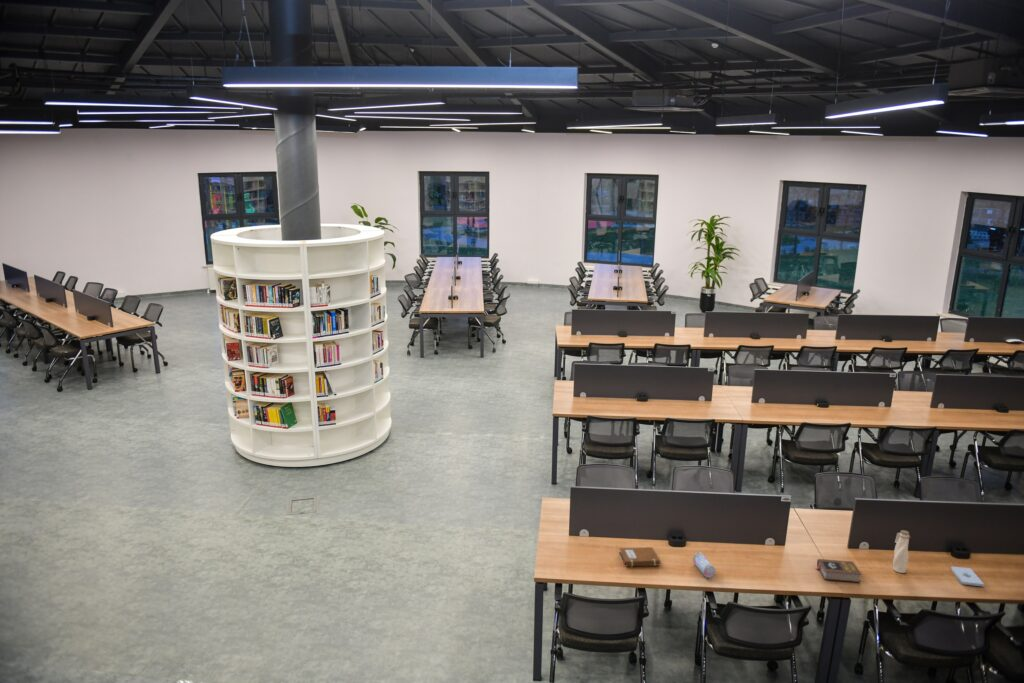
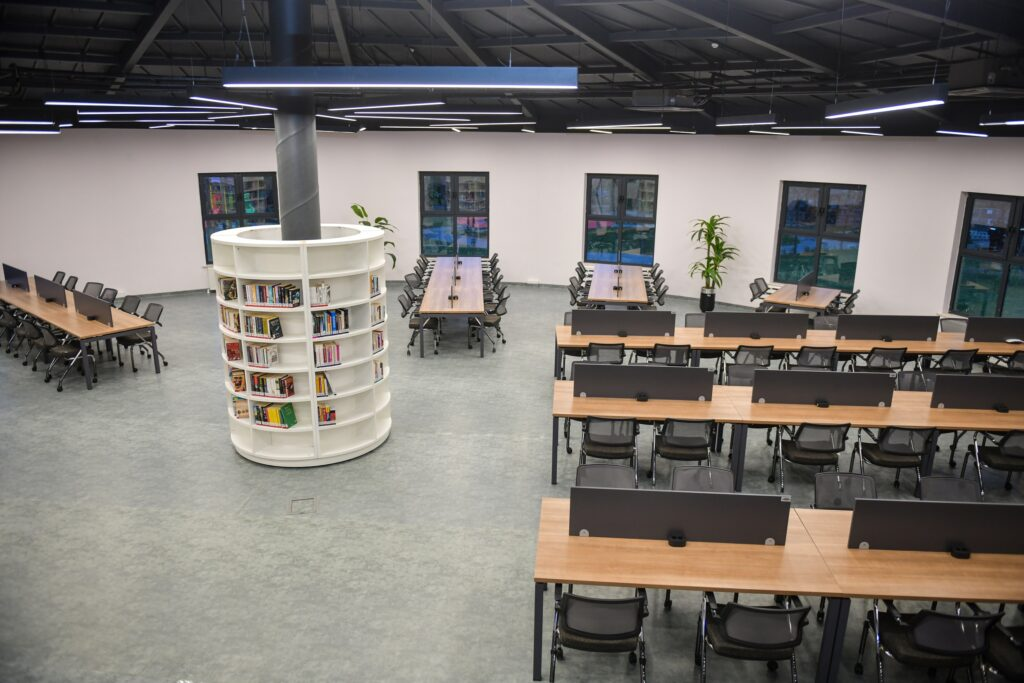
- notepad [950,566,985,587]
- water bottle [892,529,911,574]
- notebook [618,546,661,567]
- book [814,558,863,583]
- pencil case [692,551,716,579]
